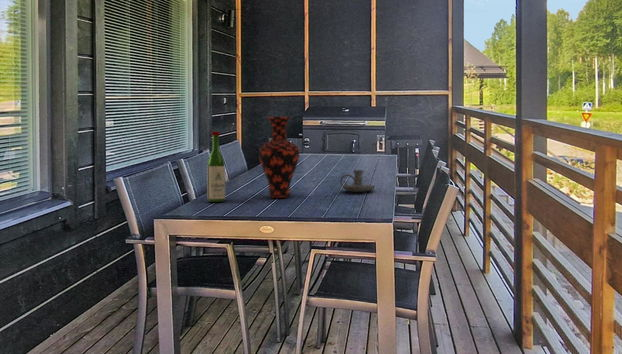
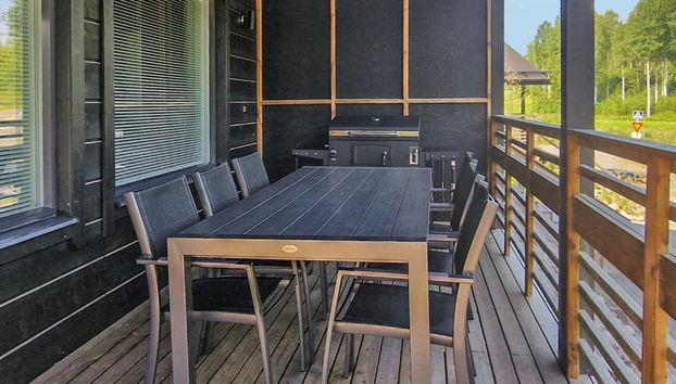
- candle holder [339,169,376,193]
- wine bottle [206,131,226,203]
- vase [258,116,300,199]
